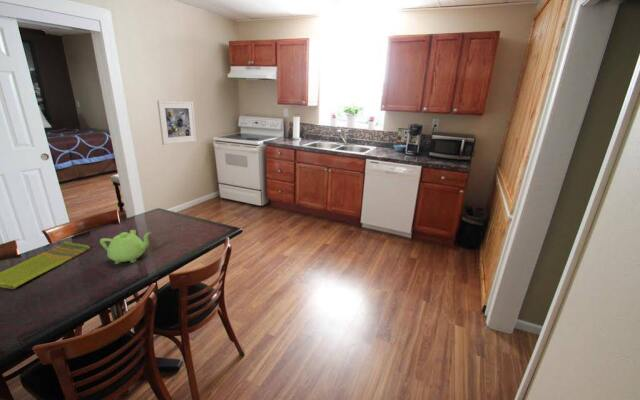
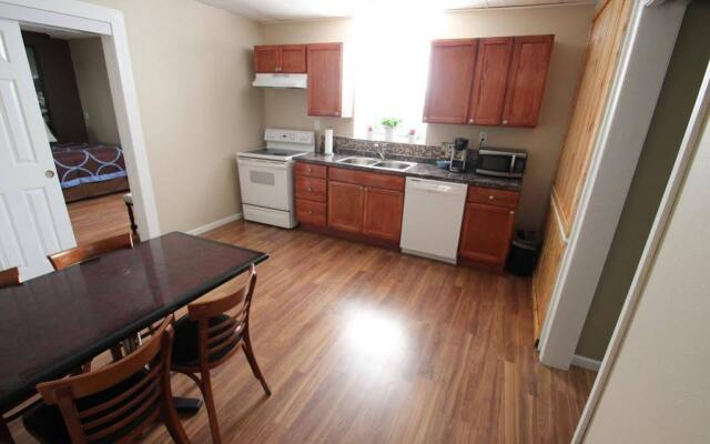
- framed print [156,100,197,146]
- dish towel [0,241,91,290]
- teapot [99,229,152,265]
